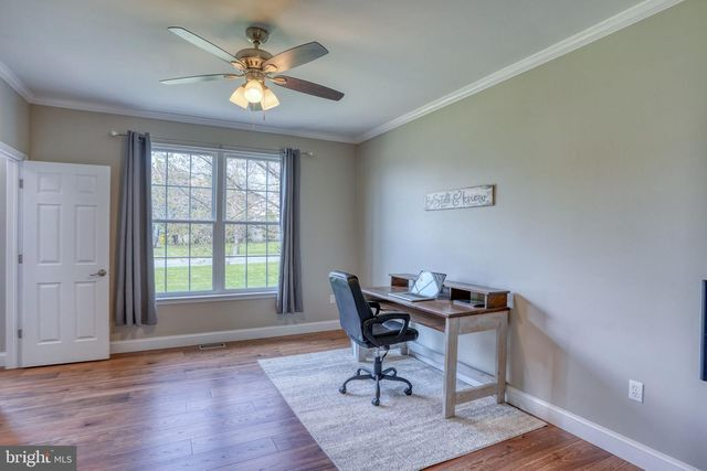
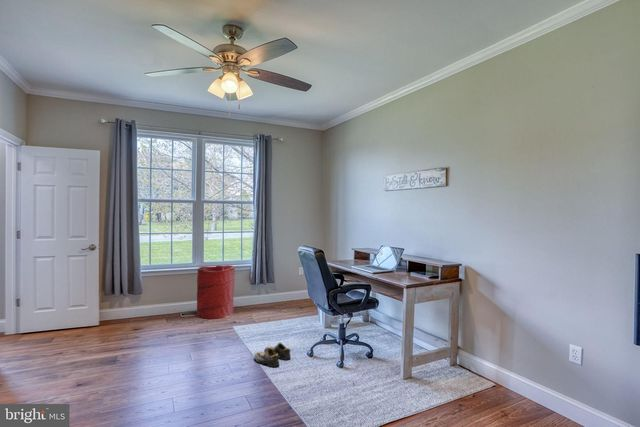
+ laundry hamper [196,264,236,320]
+ shoe [253,342,292,368]
